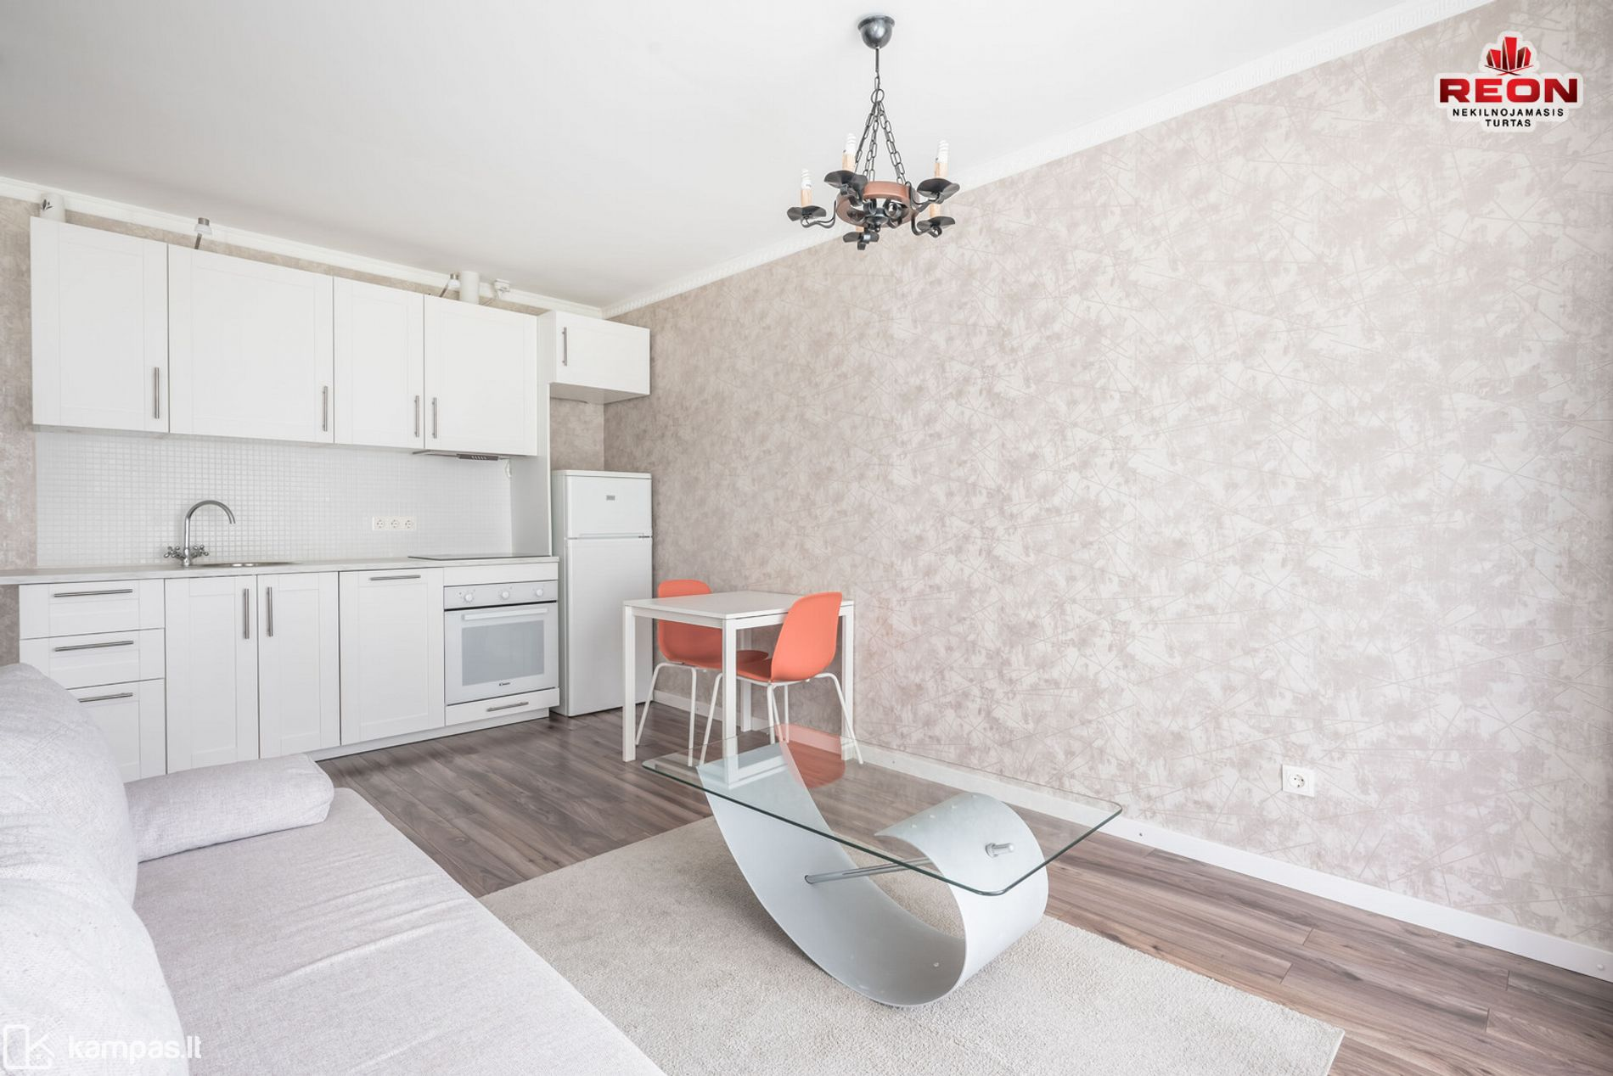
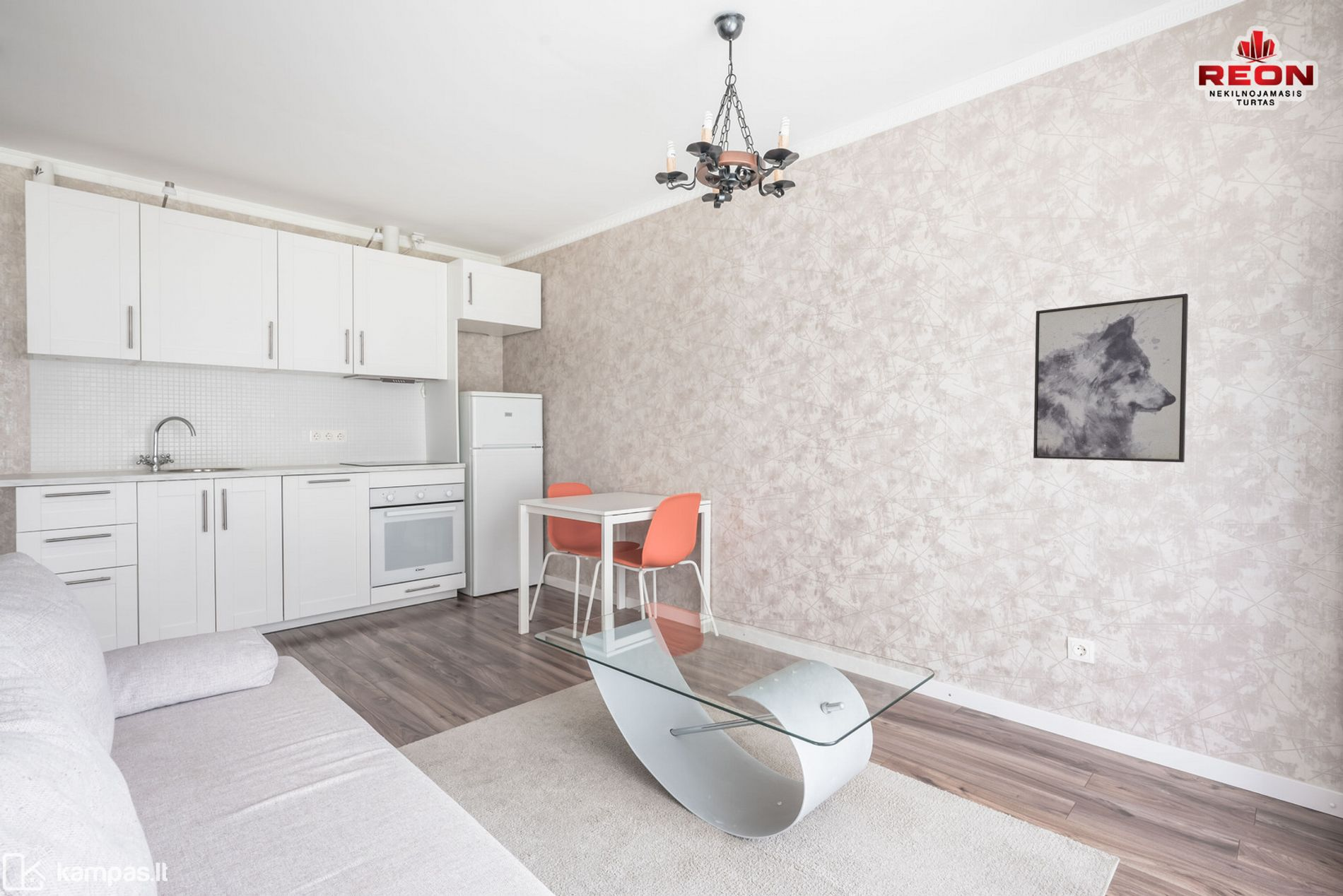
+ wall art [1033,293,1189,463]
